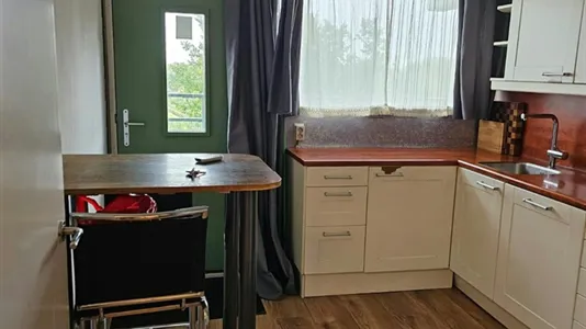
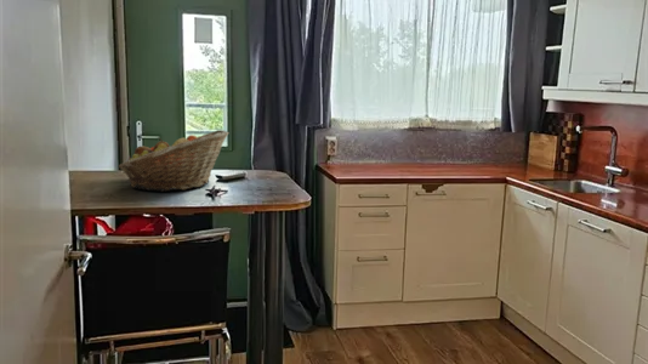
+ fruit basket [118,129,229,193]
